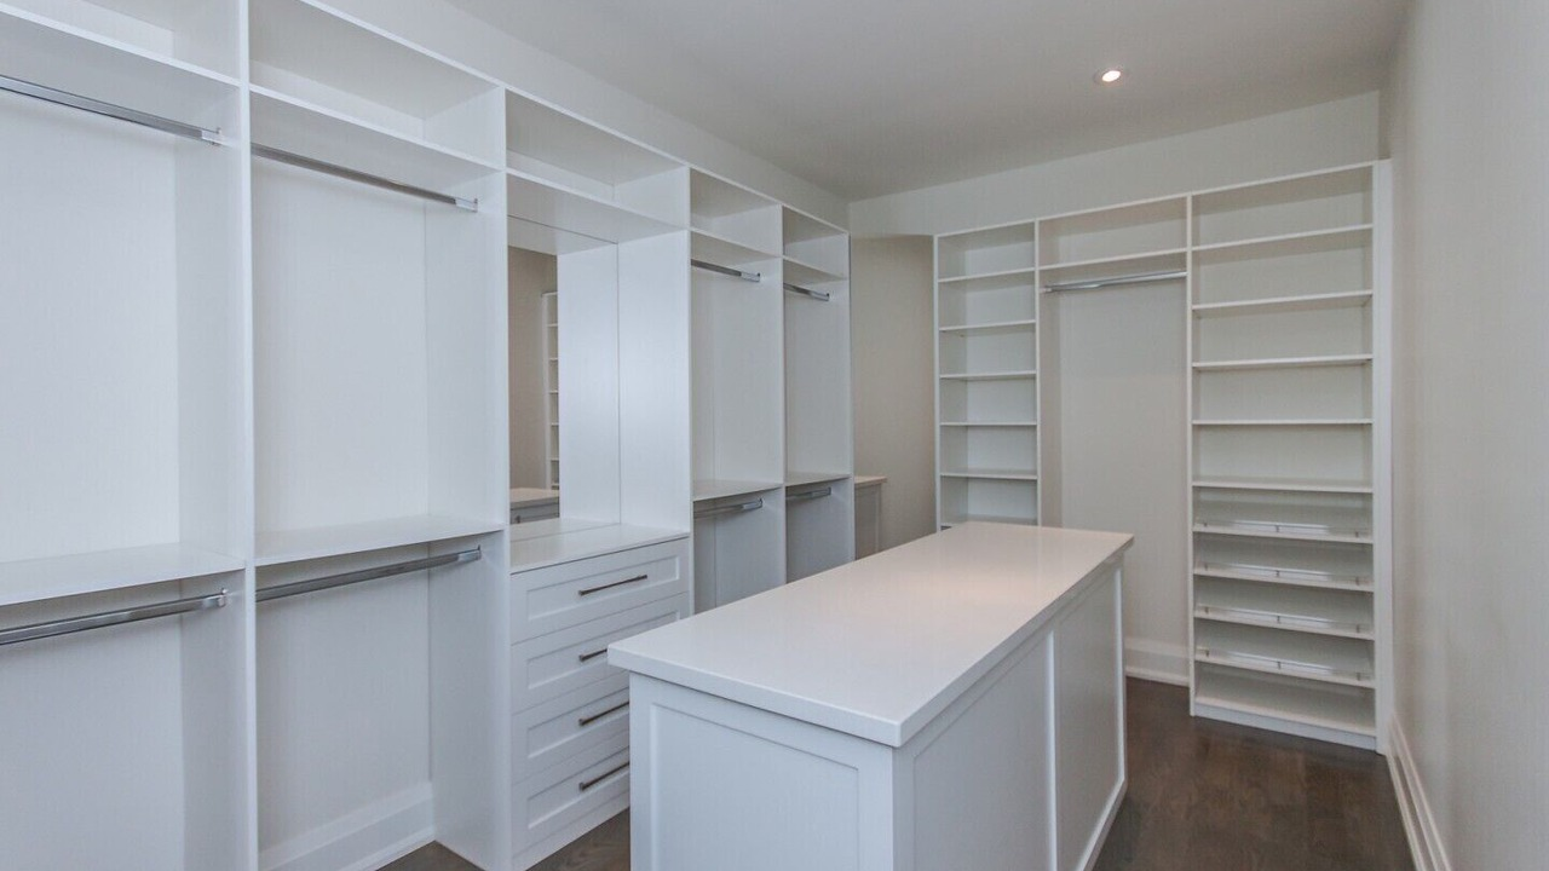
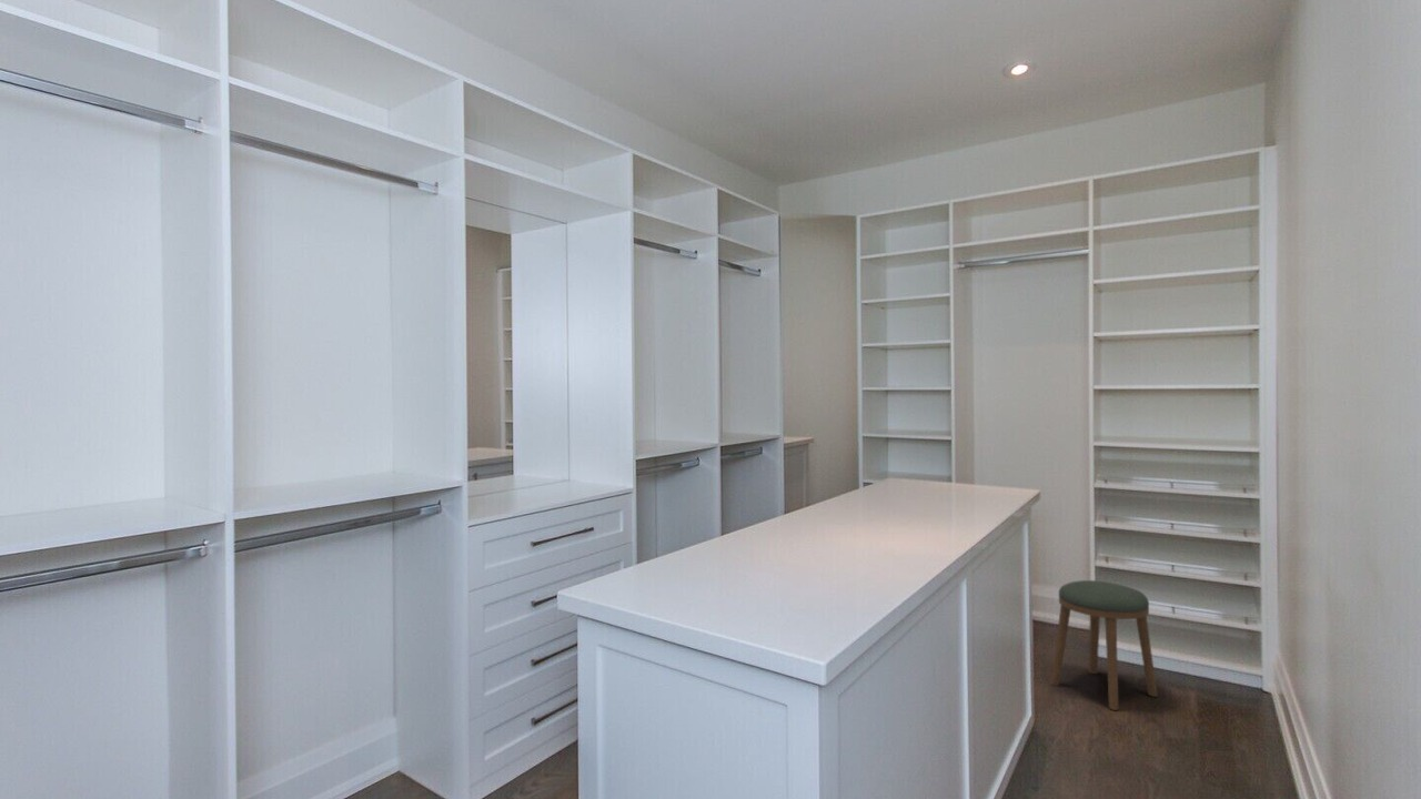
+ stool [1050,579,1159,711]
